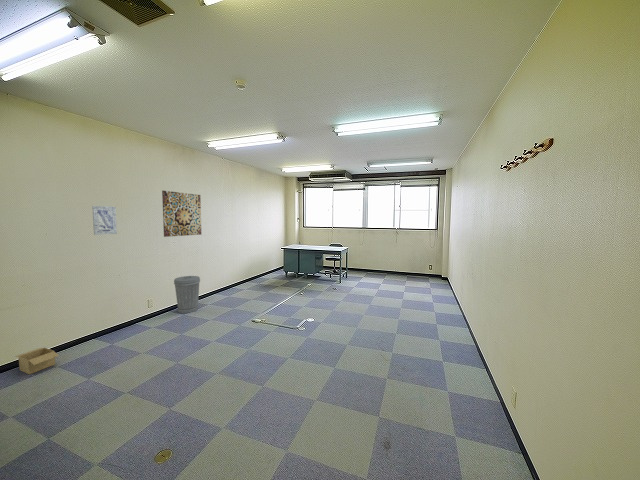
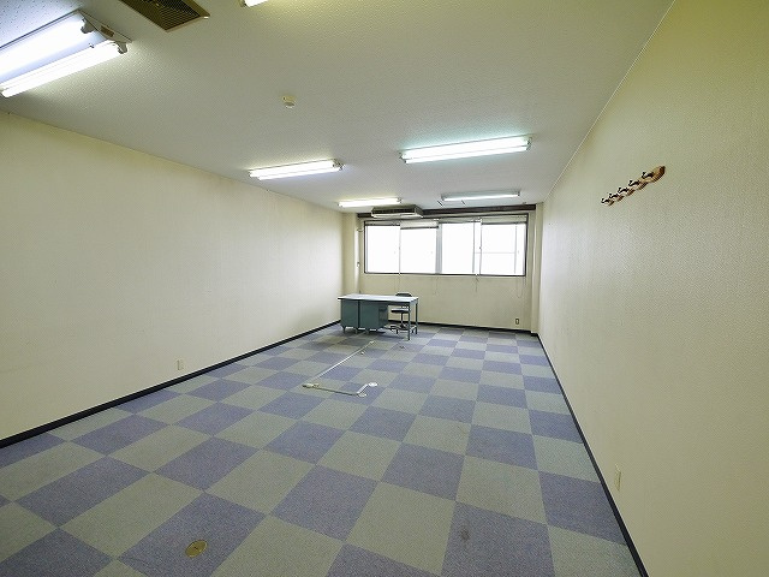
- wall art [161,190,202,238]
- cardboard box [14,347,60,375]
- wall art [91,205,118,236]
- trash can [173,275,201,314]
